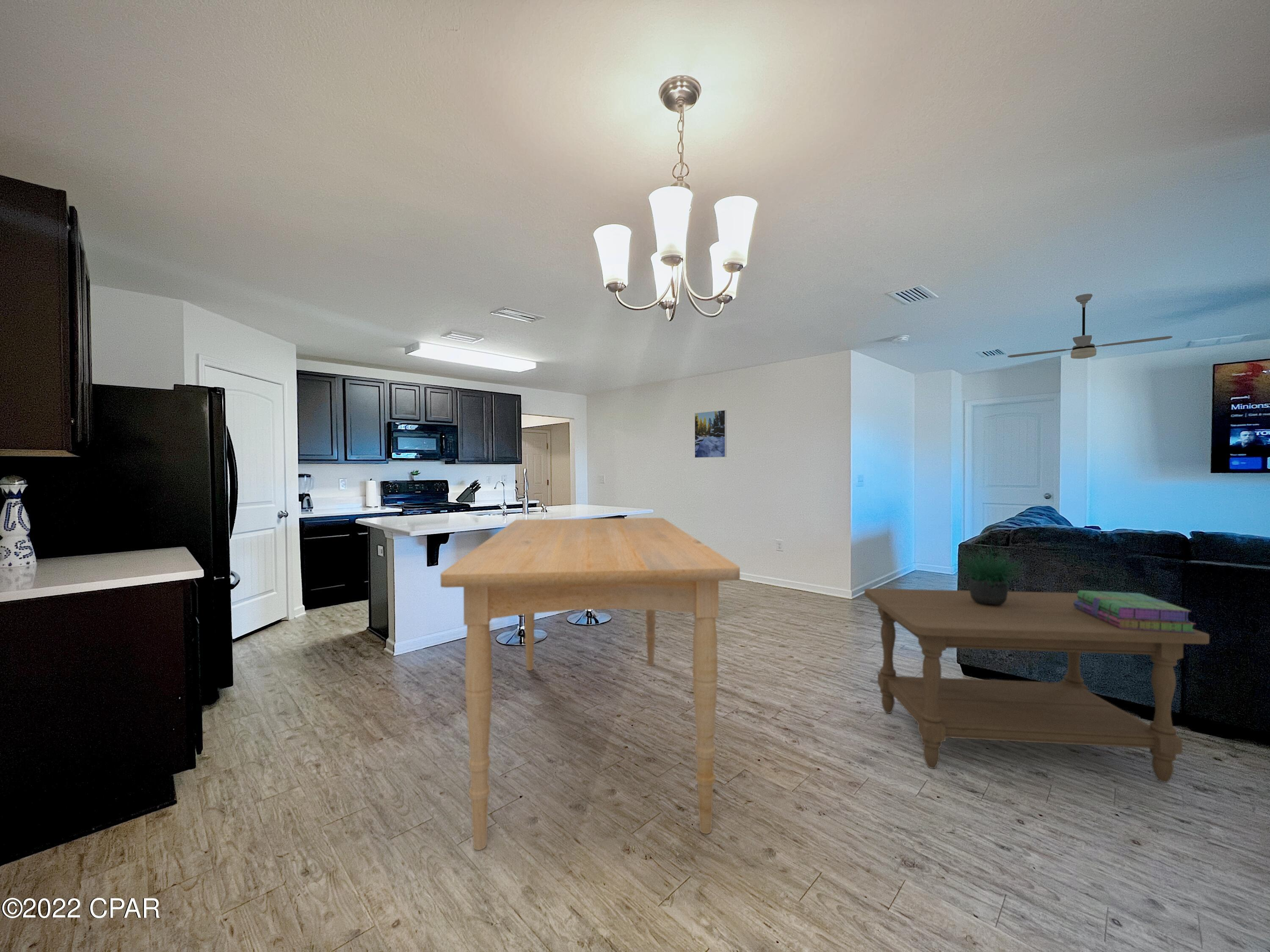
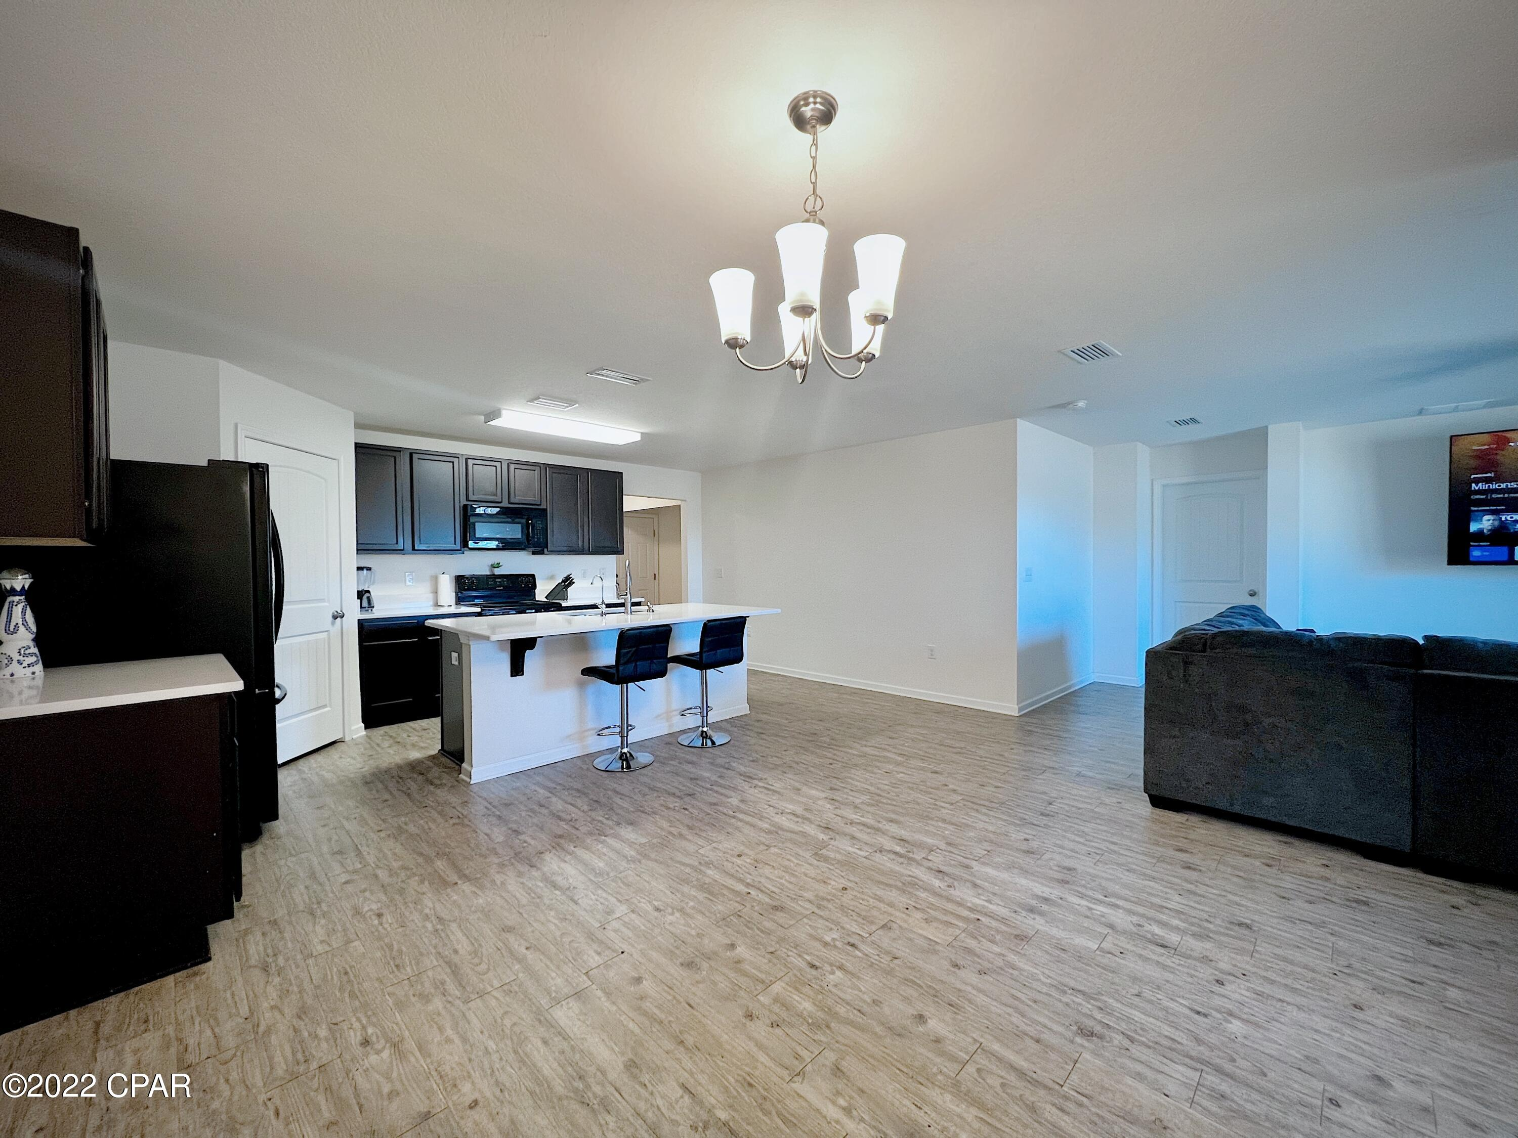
- potted plant [949,533,1031,605]
- dining table [440,517,740,850]
- stack of books [1074,590,1196,633]
- ceiling fan [1007,293,1173,359]
- coffee table [864,588,1210,783]
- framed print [694,410,727,458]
